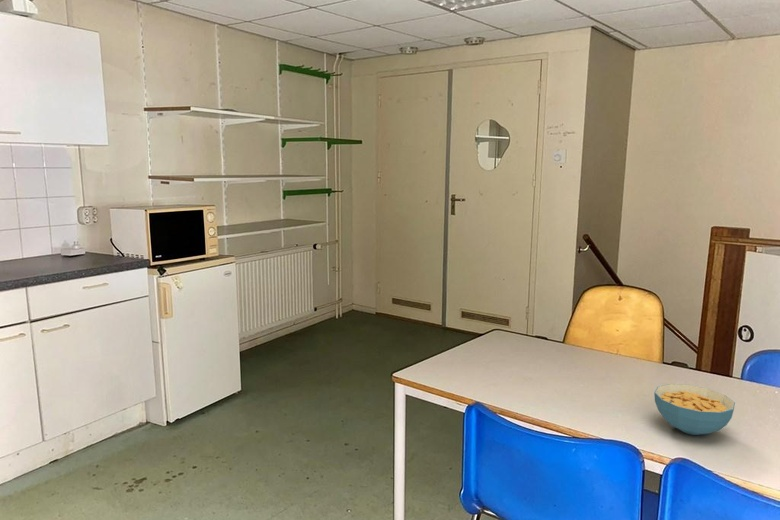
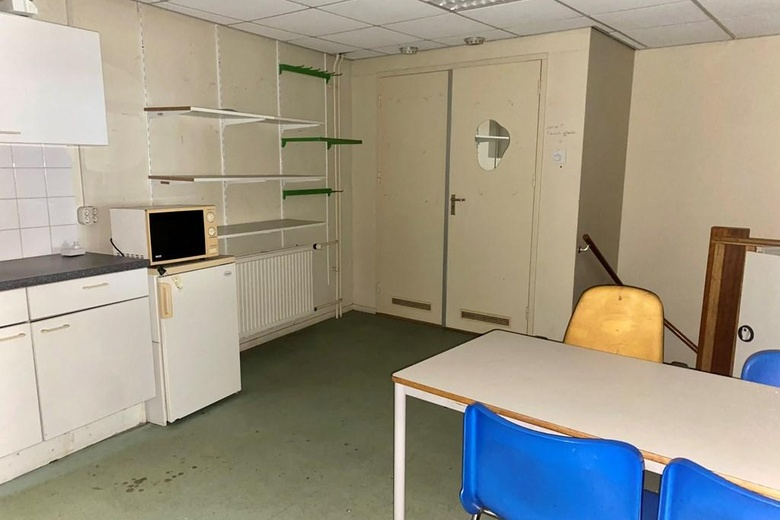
- cereal bowl [653,383,736,436]
